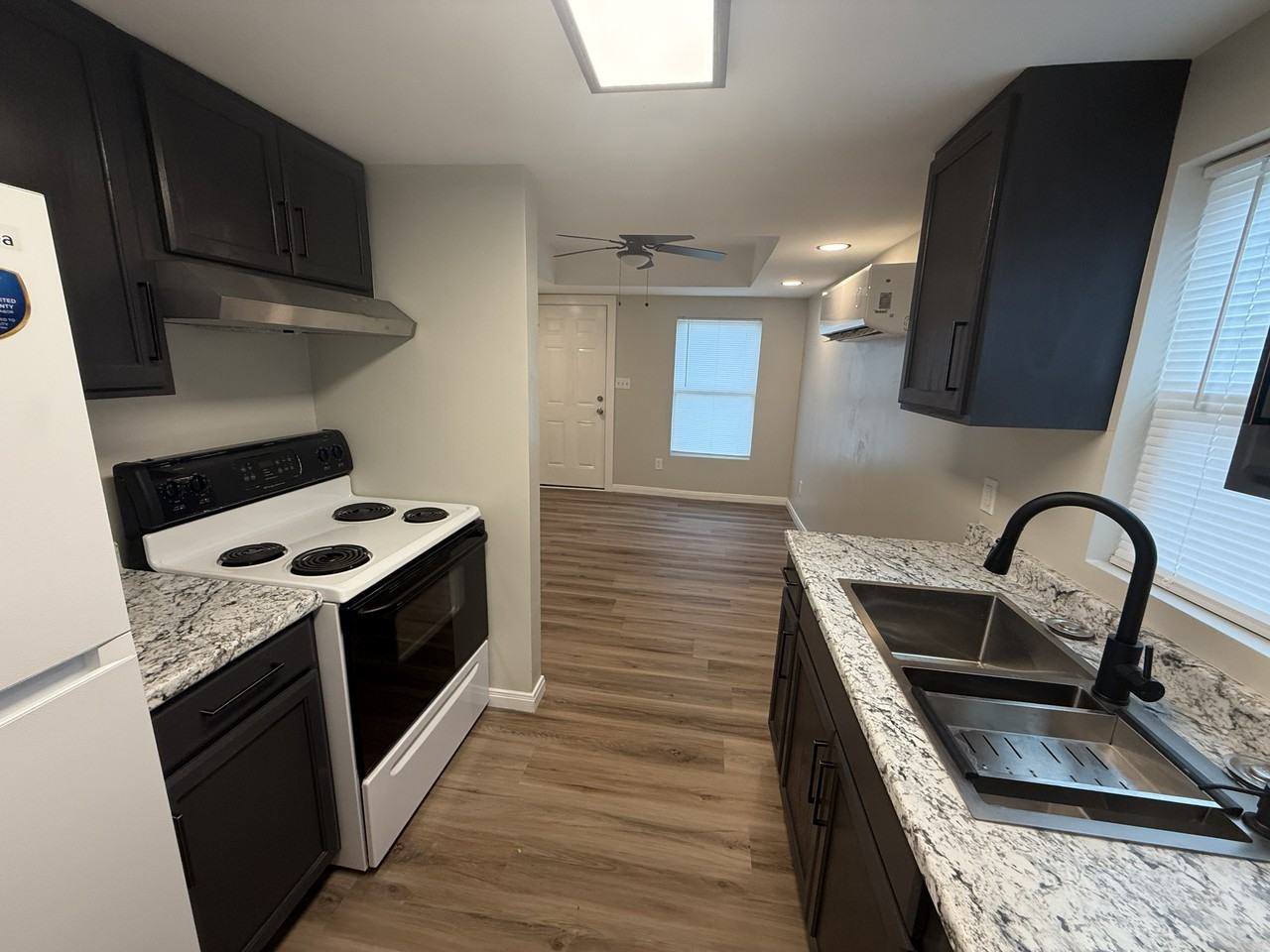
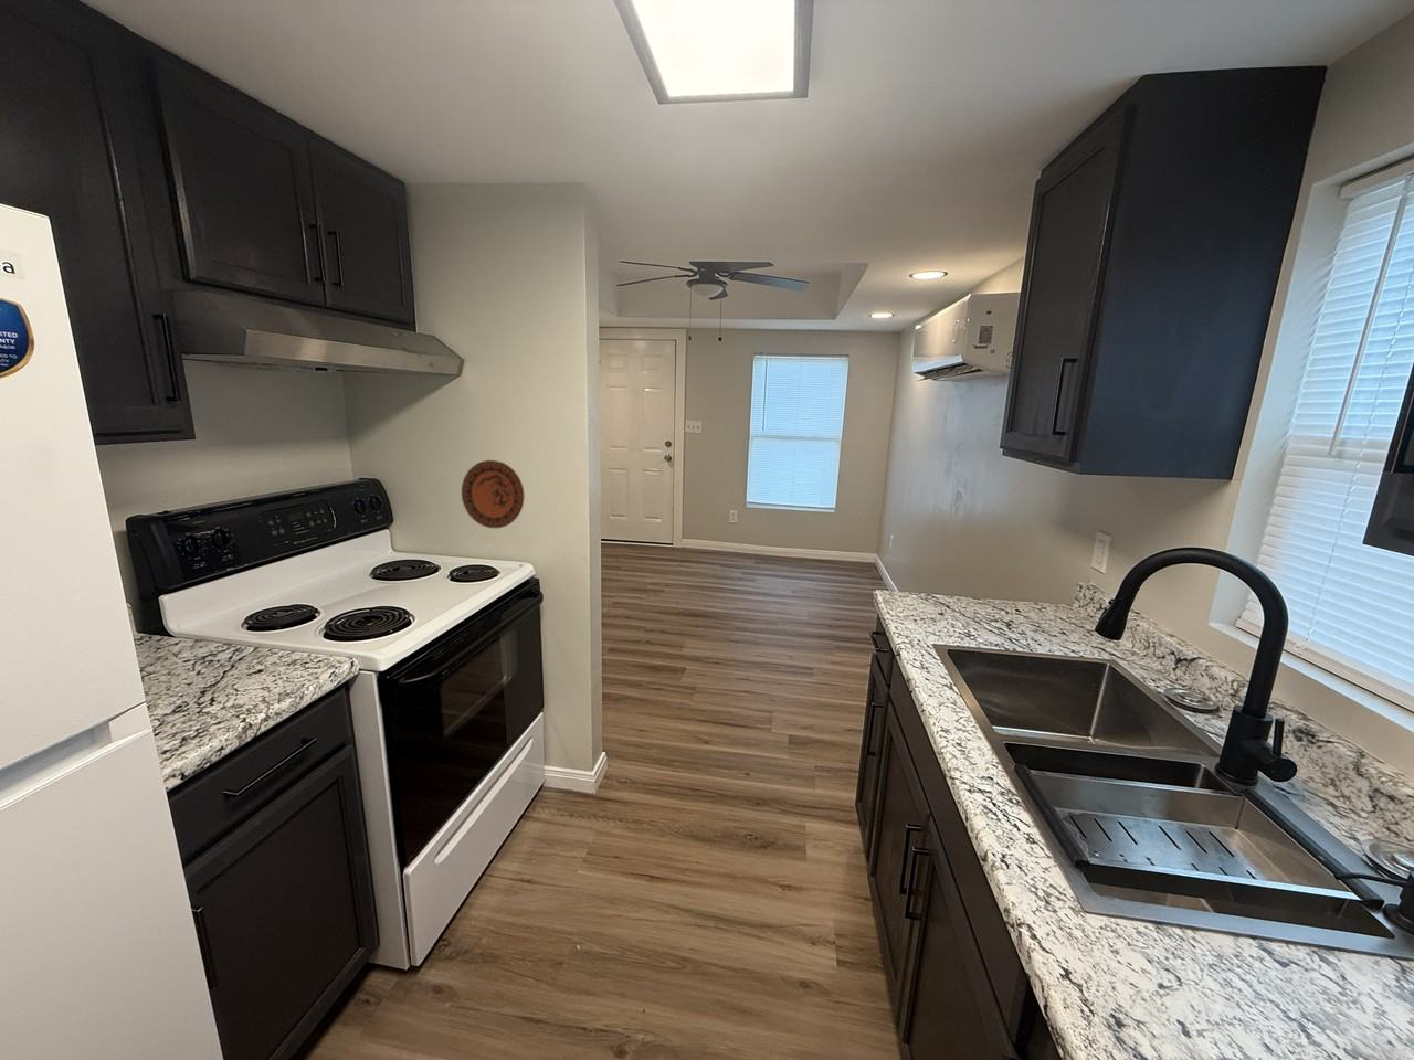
+ decorative plate [461,460,524,529]
